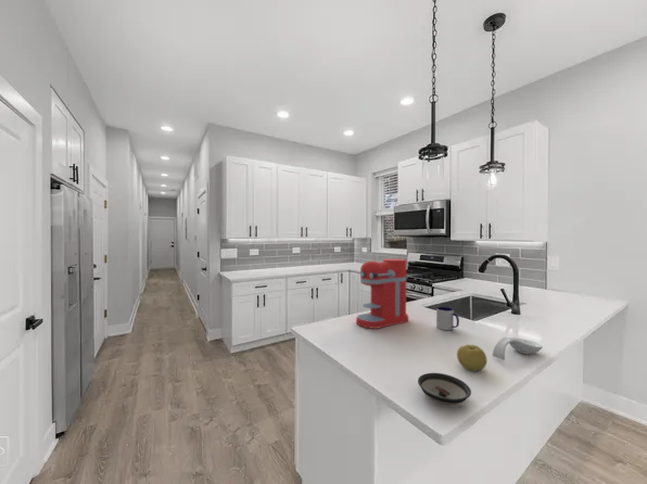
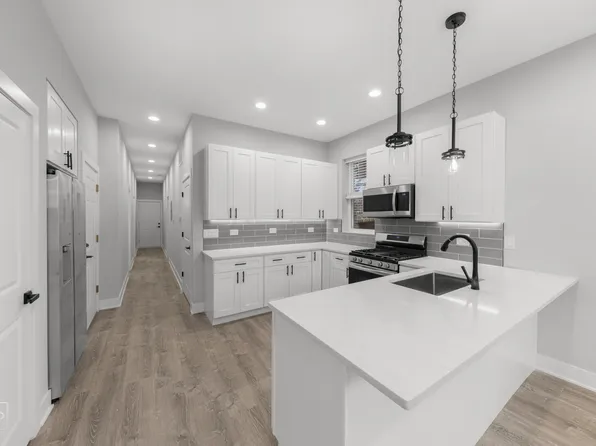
- saucer [417,372,472,406]
- coffee maker [355,258,409,330]
- mug [435,306,460,331]
- spoon rest [492,336,544,361]
- fruit [456,344,487,372]
